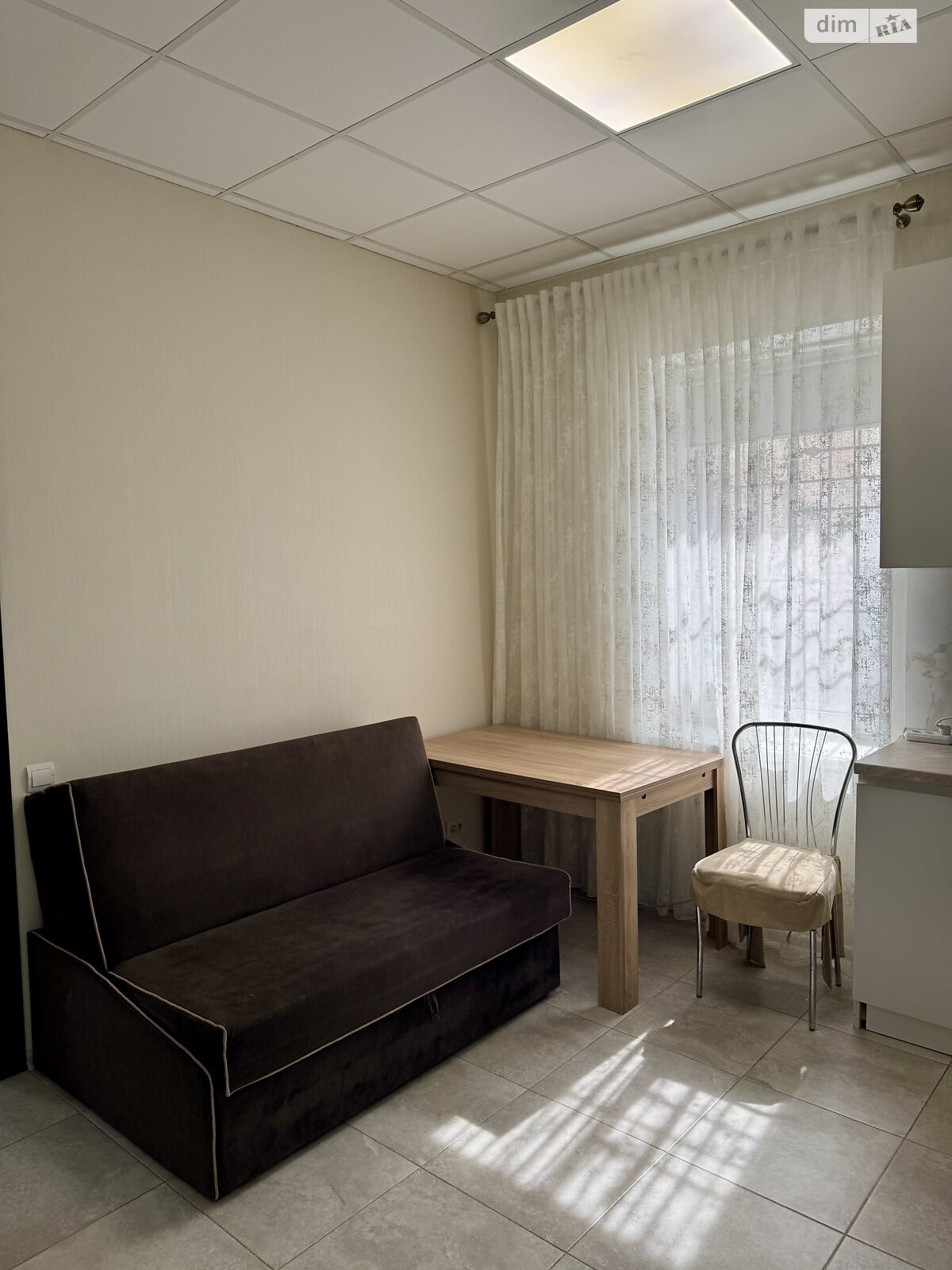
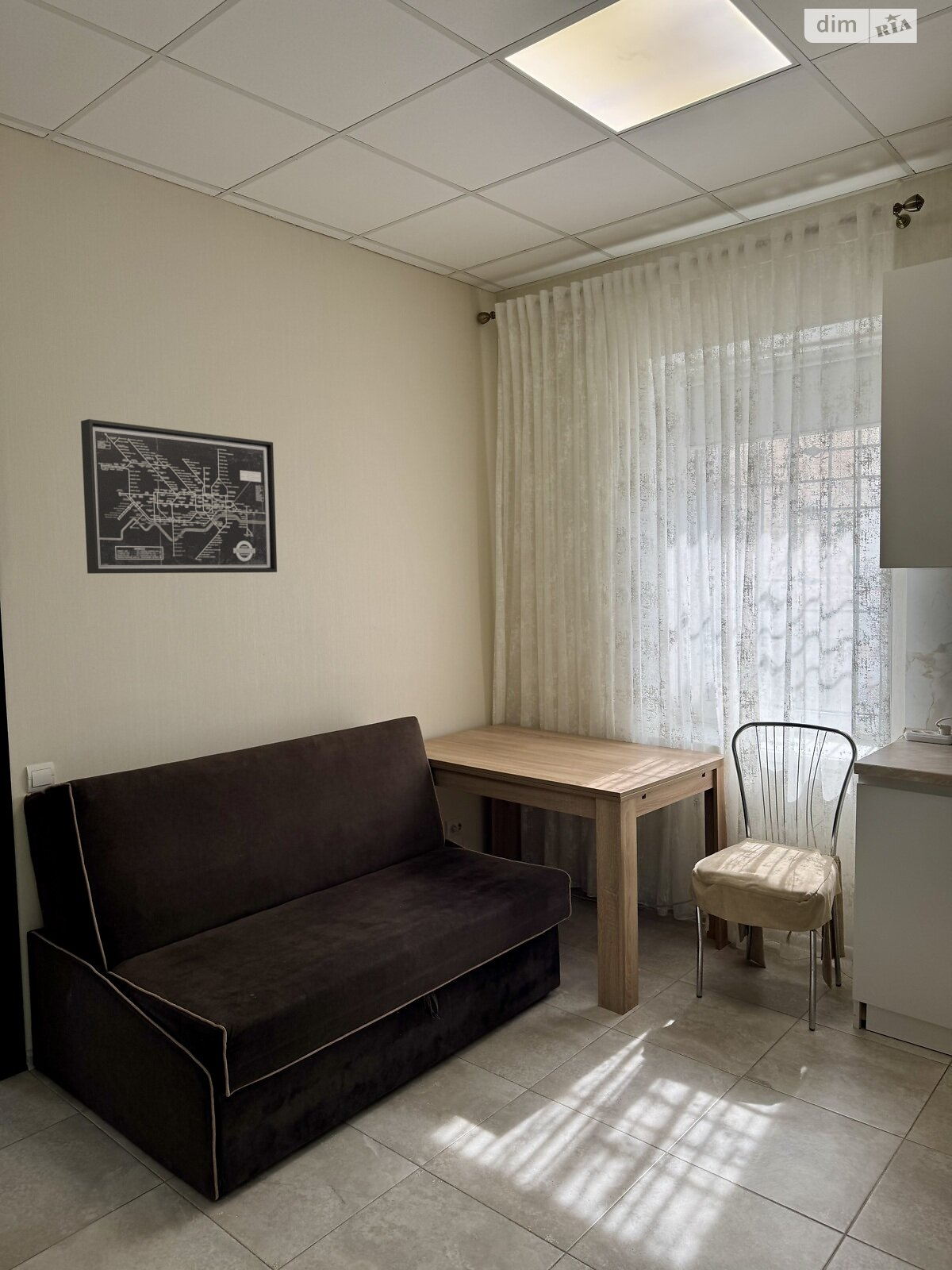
+ wall art [80,418,278,575]
